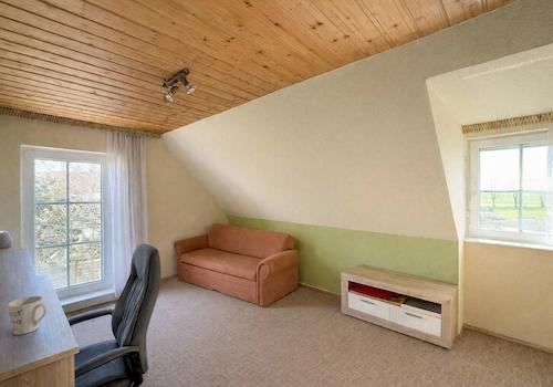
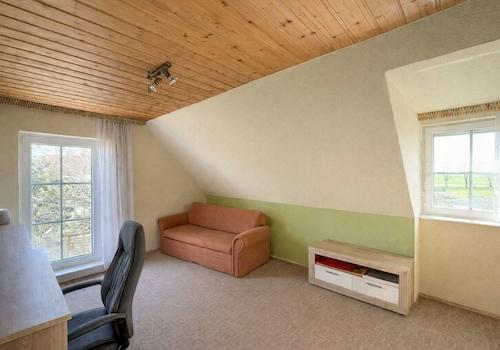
- mug [7,295,49,336]
